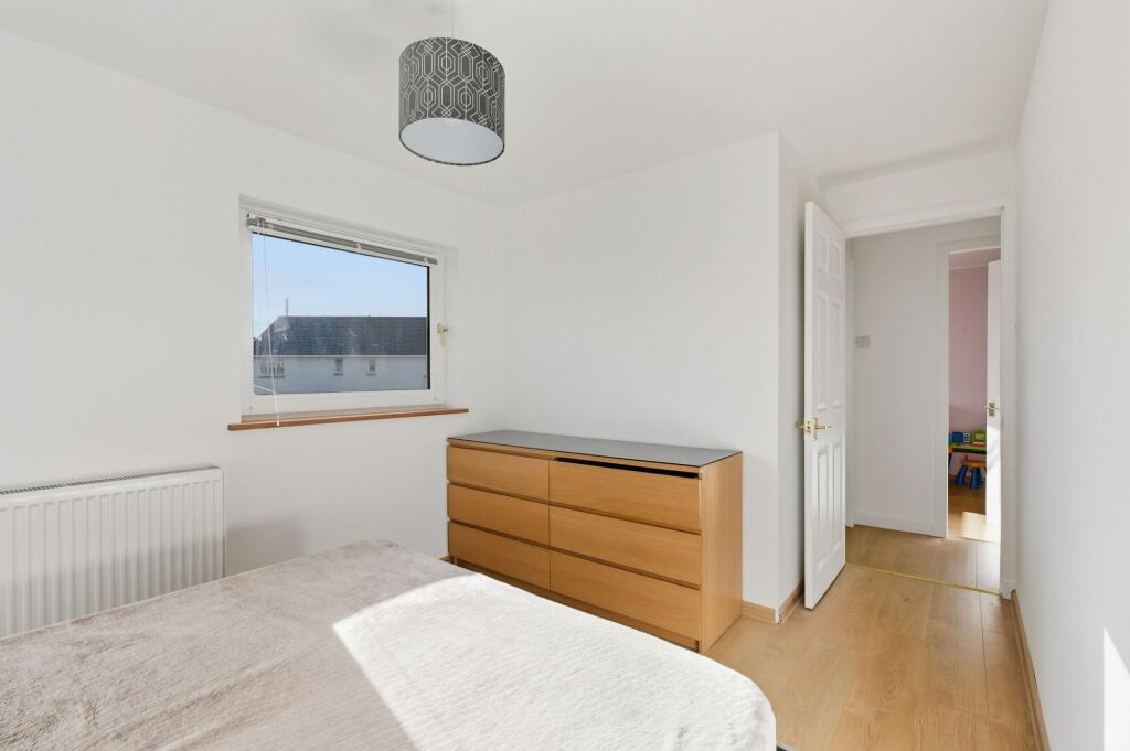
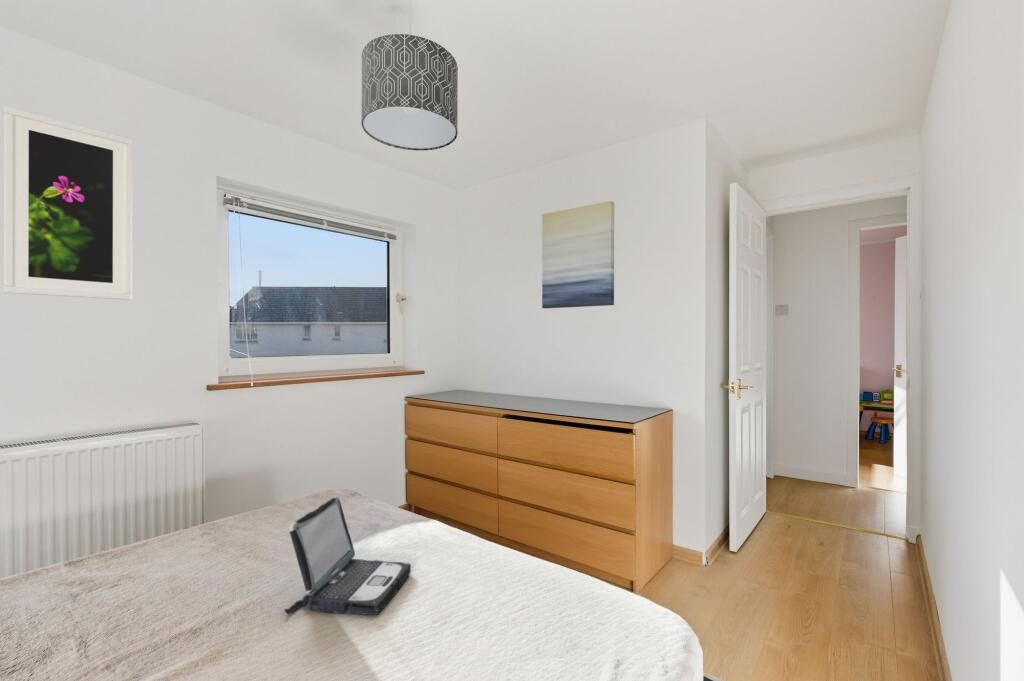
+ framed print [2,105,133,301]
+ laptop [283,496,412,616]
+ wall art [541,200,615,309]
